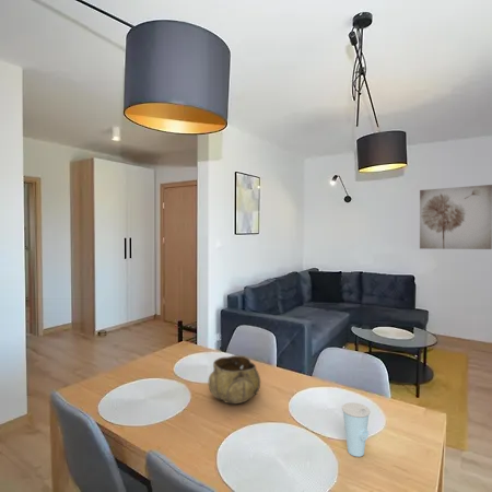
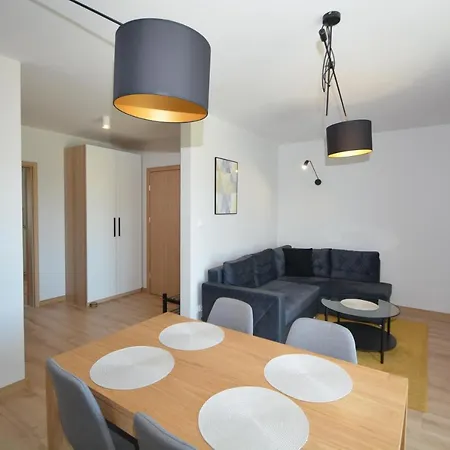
- cup [341,401,372,458]
- decorative bowl [208,354,261,405]
- wall art [419,184,492,250]
